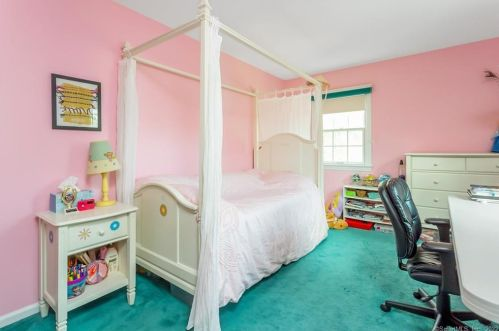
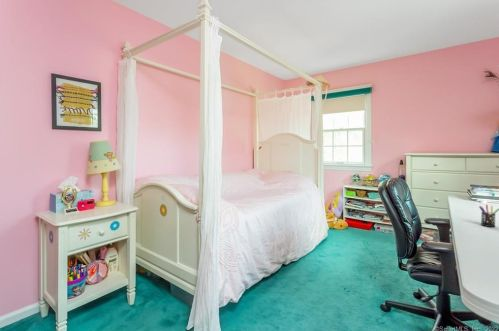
+ pen holder [478,203,499,228]
